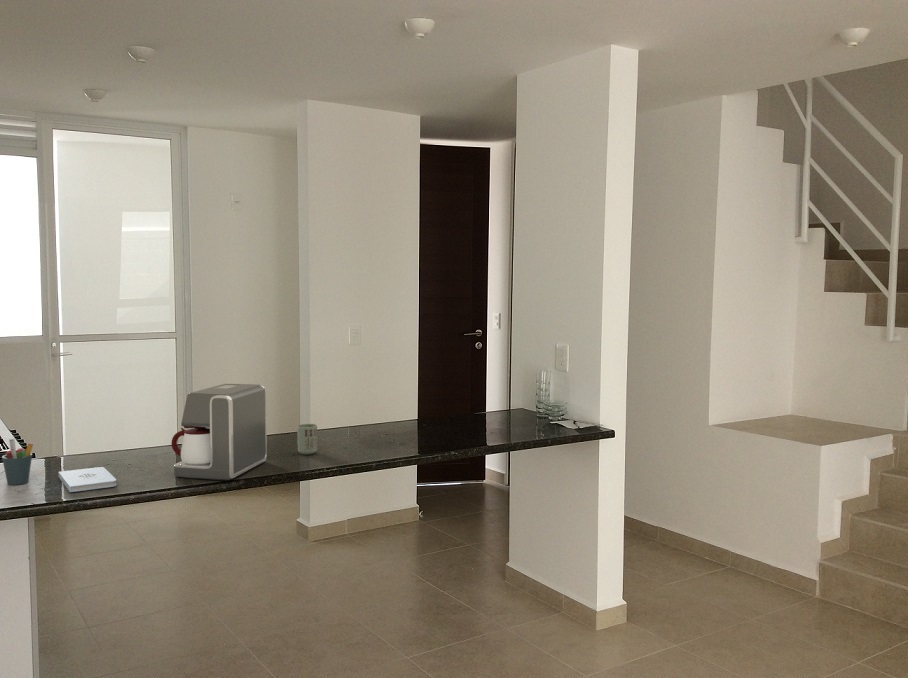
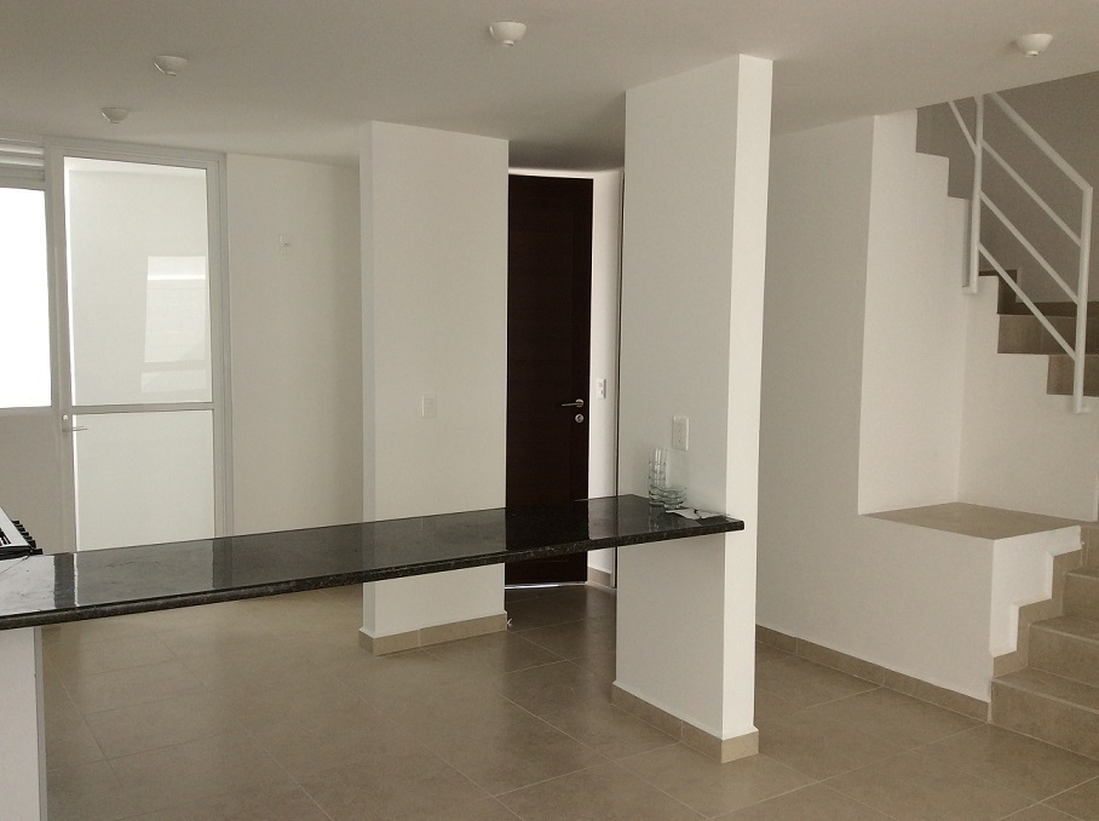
- cup [296,423,318,455]
- pen holder [1,438,34,486]
- notepad [58,466,117,493]
- coffee maker [170,383,268,481]
